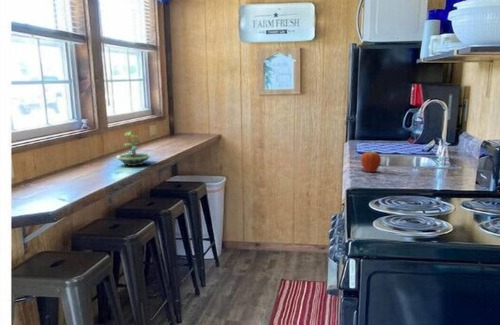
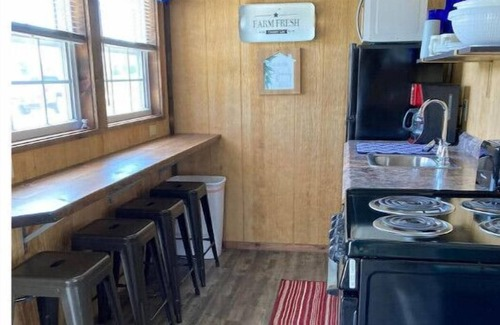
- fruit [360,151,382,173]
- terrarium [115,129,152,167]
